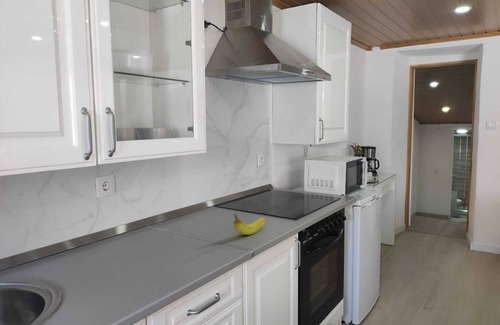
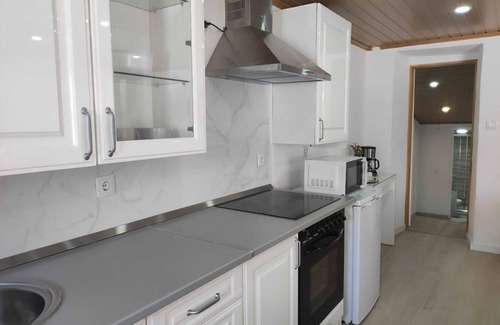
- fruit [233,213,266,236]
